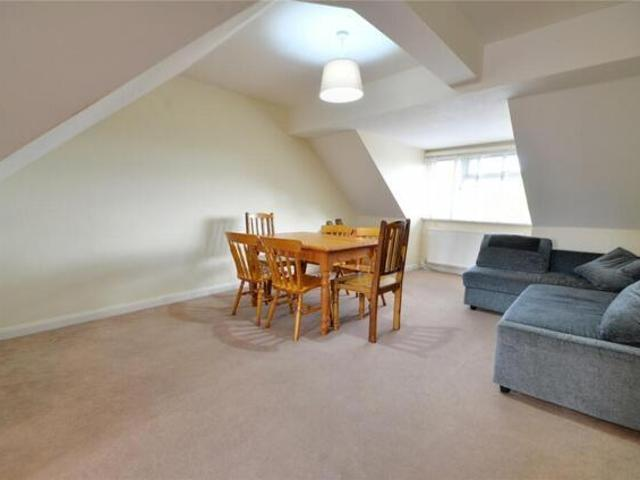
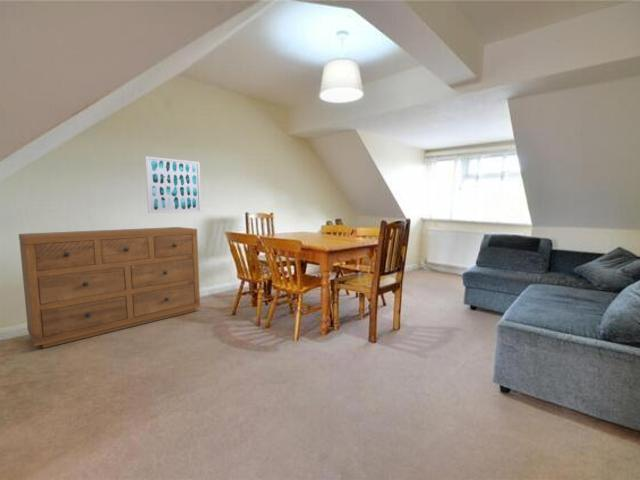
+ wall art [144,155,202,214]
+ dresser [18,226,201,349]
